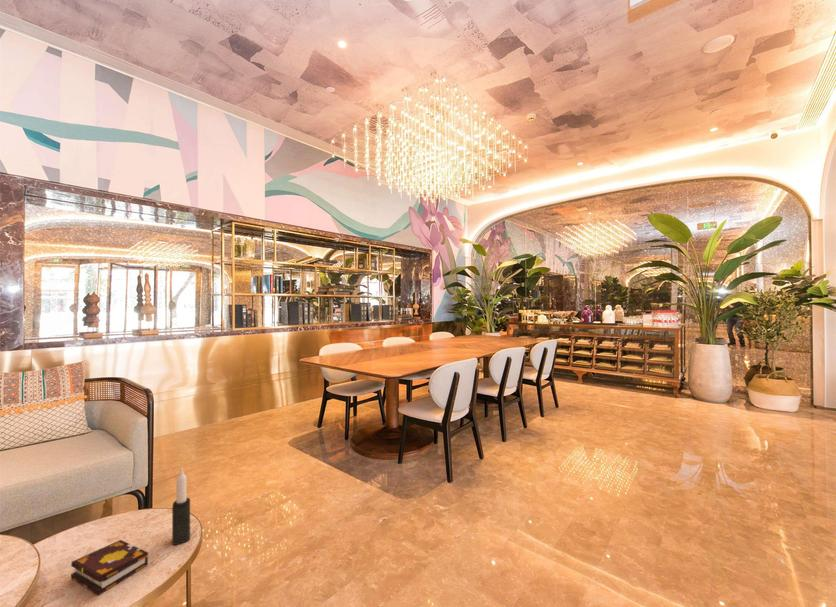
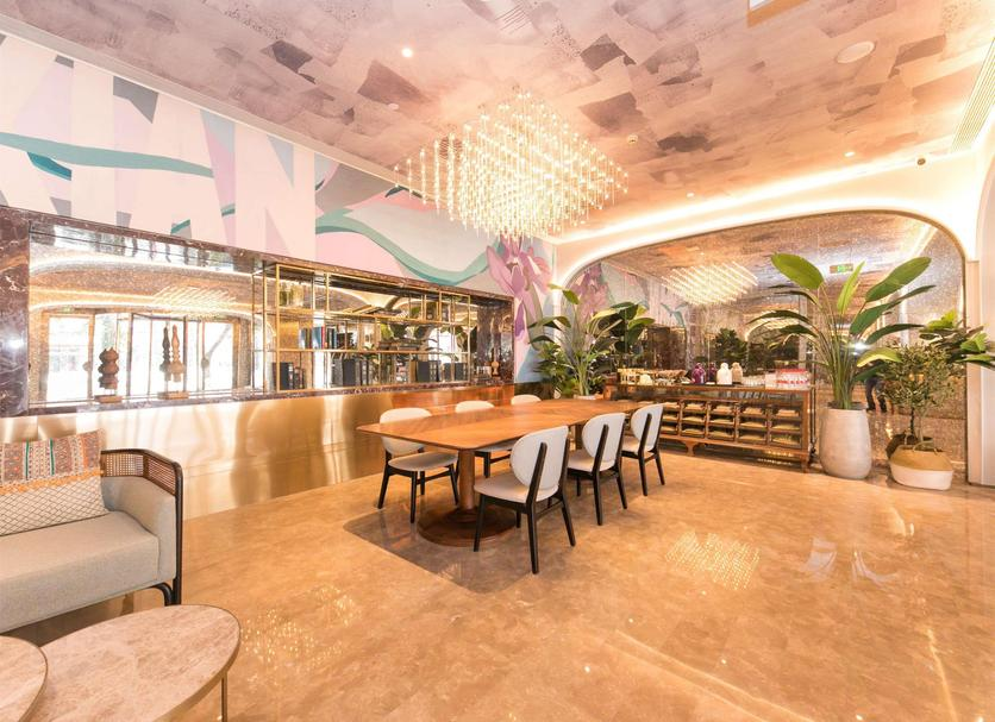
- candle [171,467,191,546]
- book [70,539,149,596]
